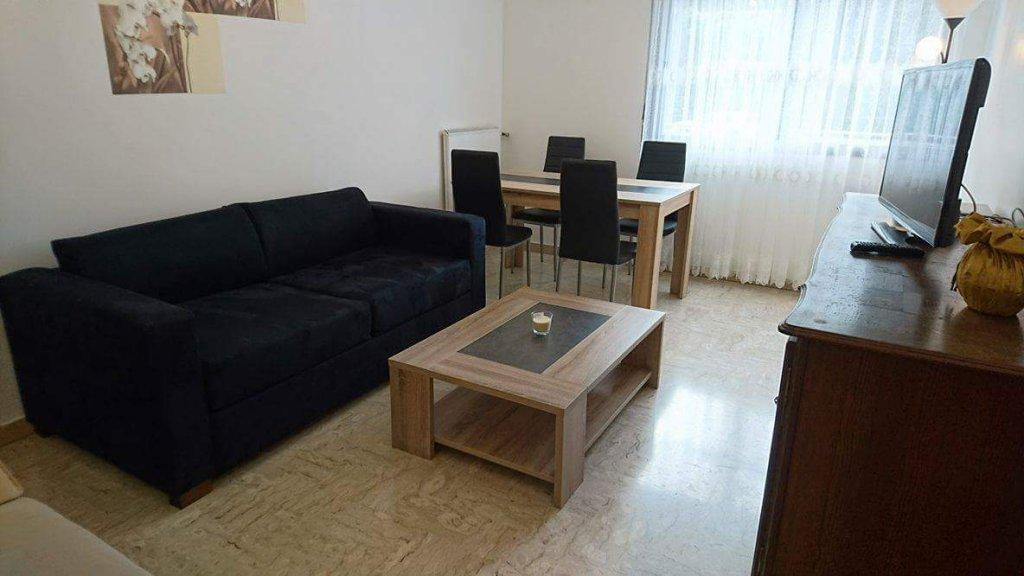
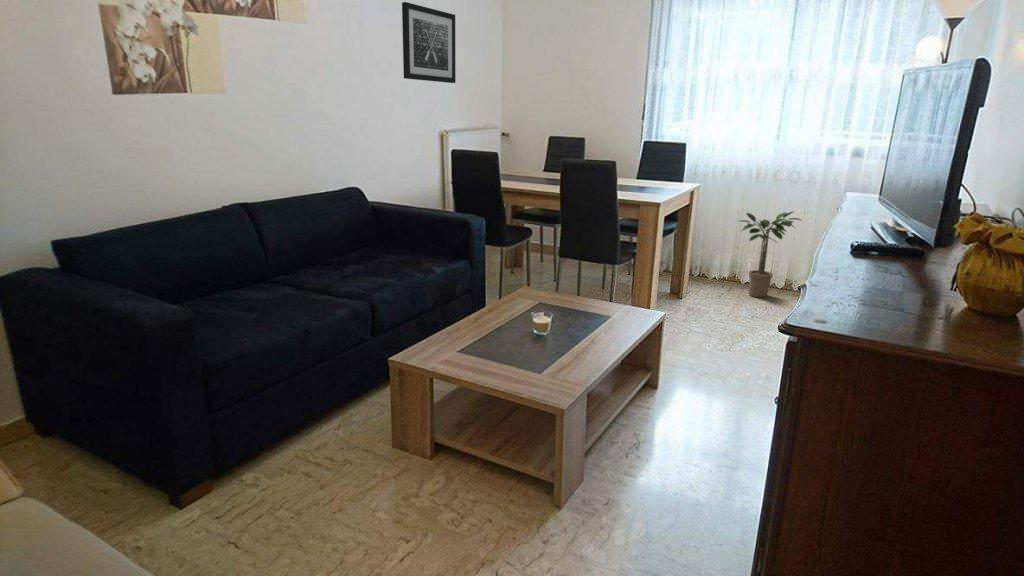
+ potted plant [737,210,804,298]
+ wall art [401,1,457,84]
